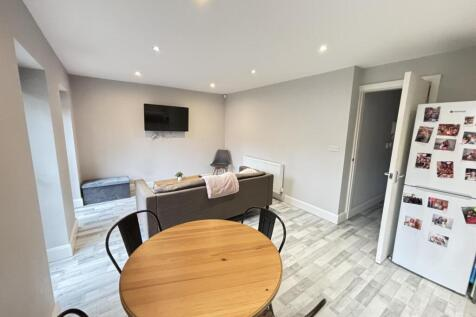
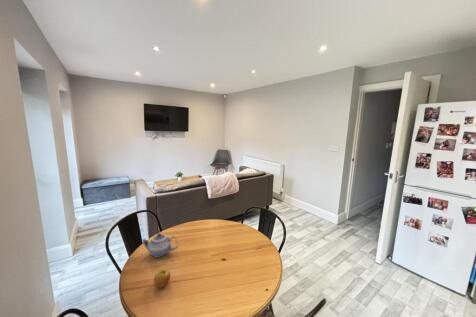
+ teapot [141,232,179,259]
+ apple [153,268,171,288]
